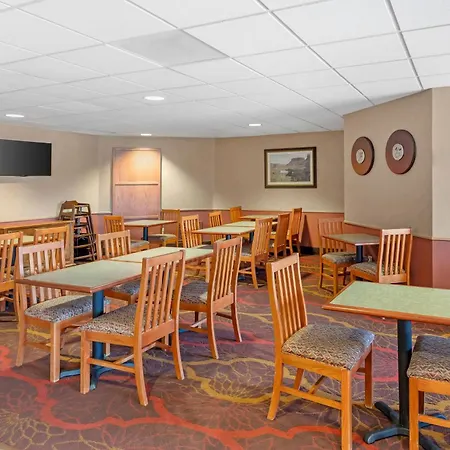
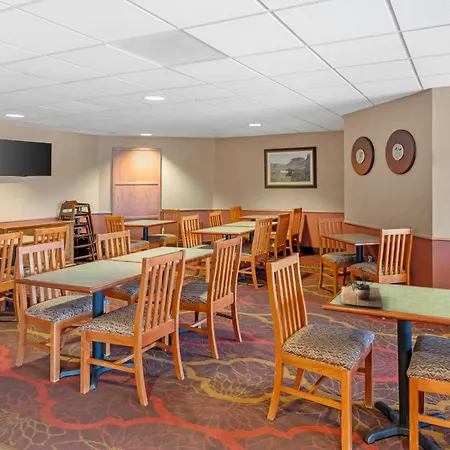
+ succulent plant [340,266,384,308]
